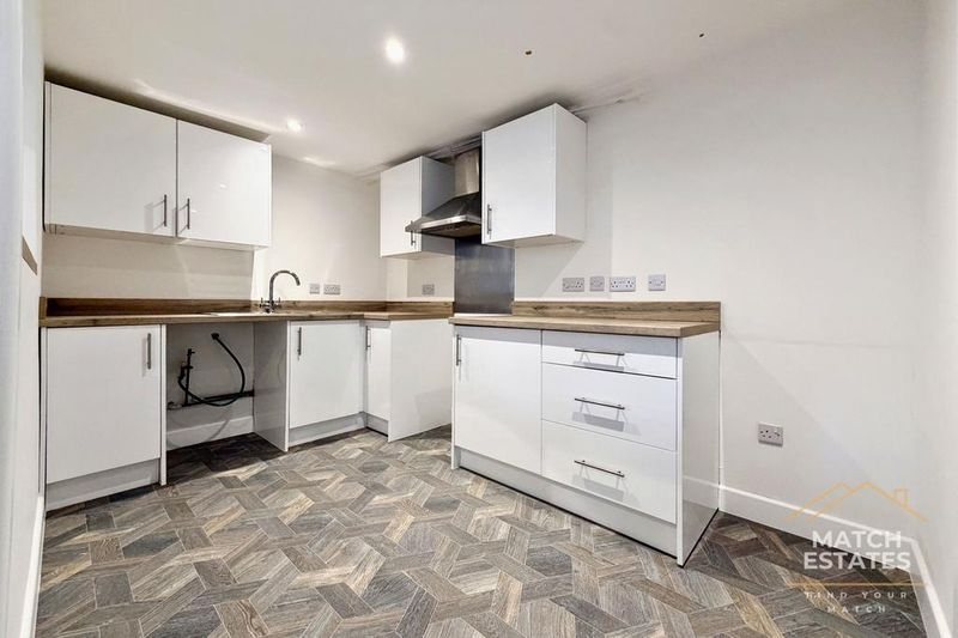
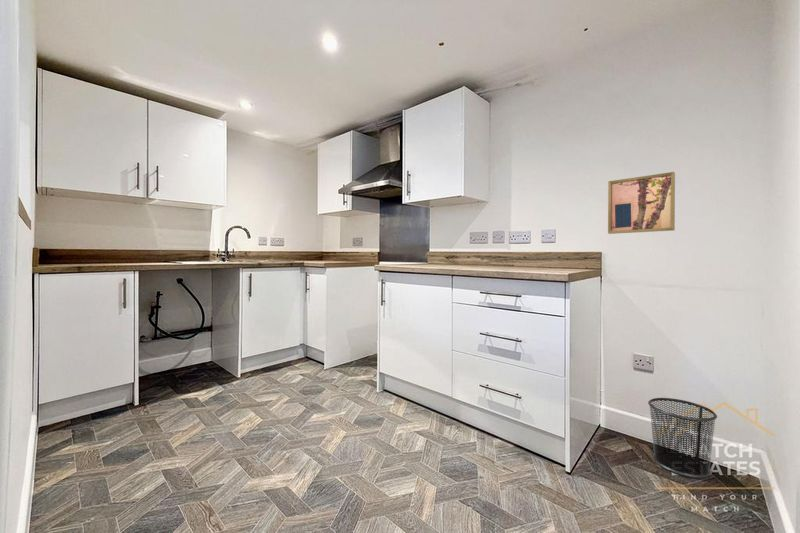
+ waste bin [647,397,718,479]
+ wall art [607,171,676,235]
